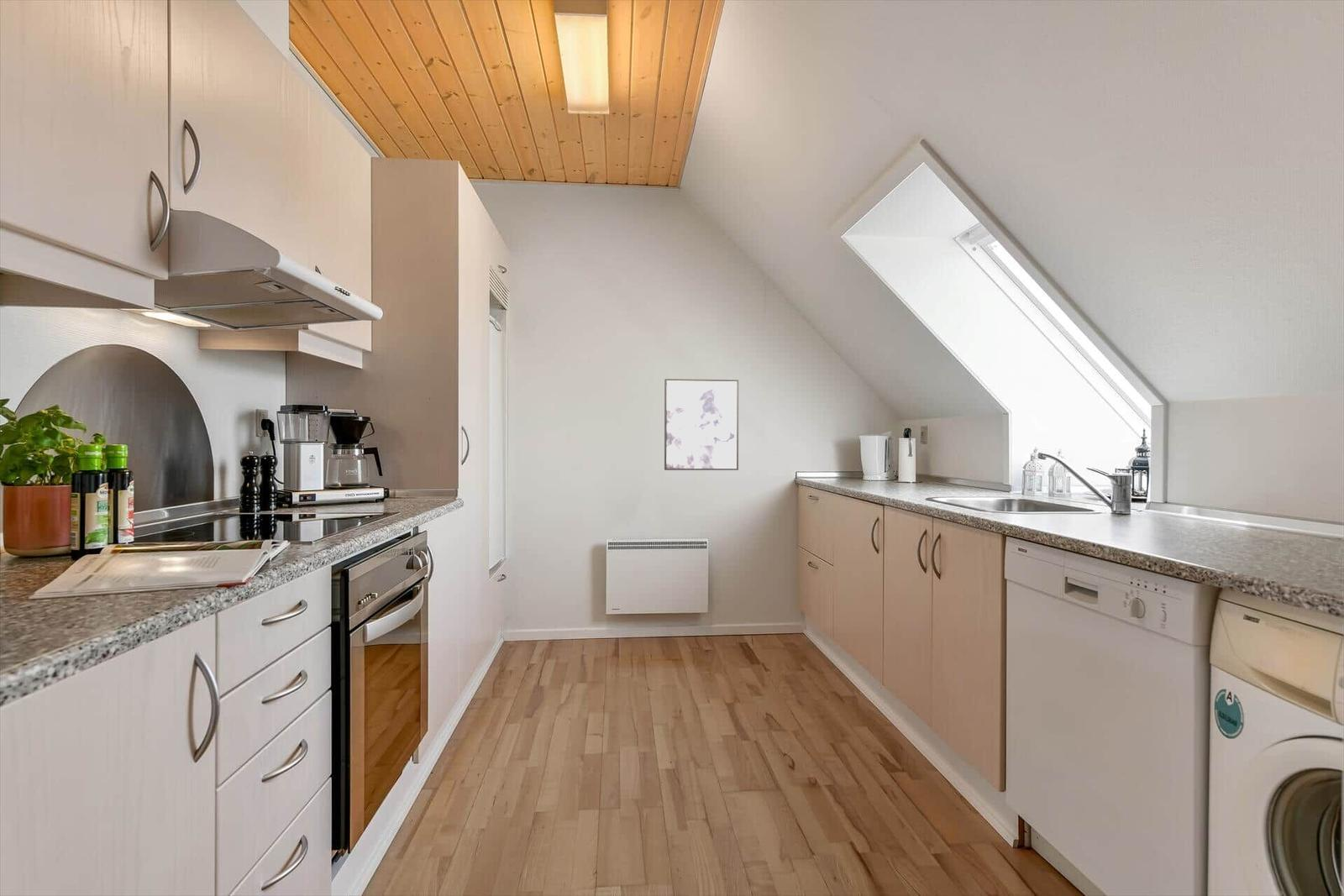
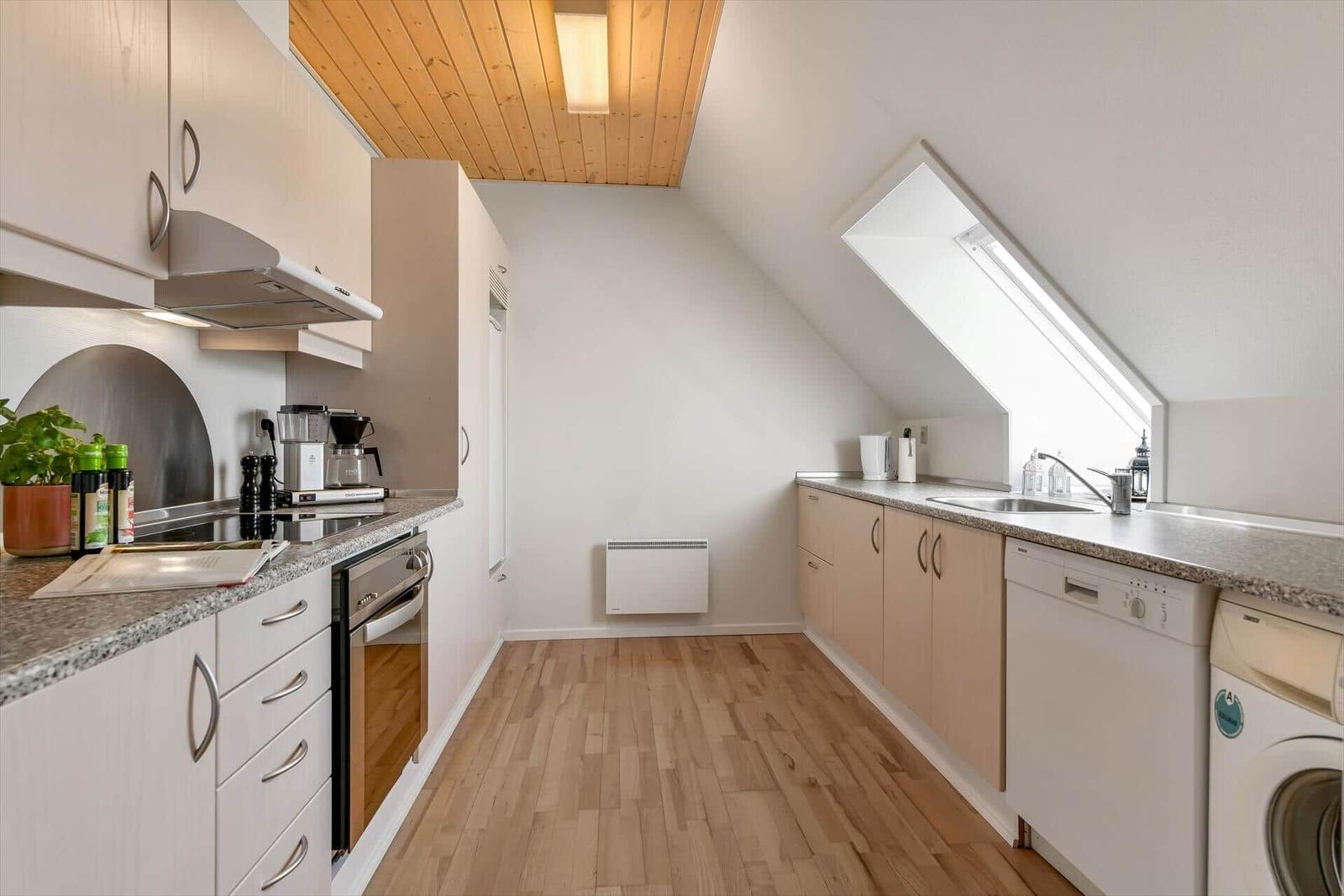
- wall art [664,378,739,471]
